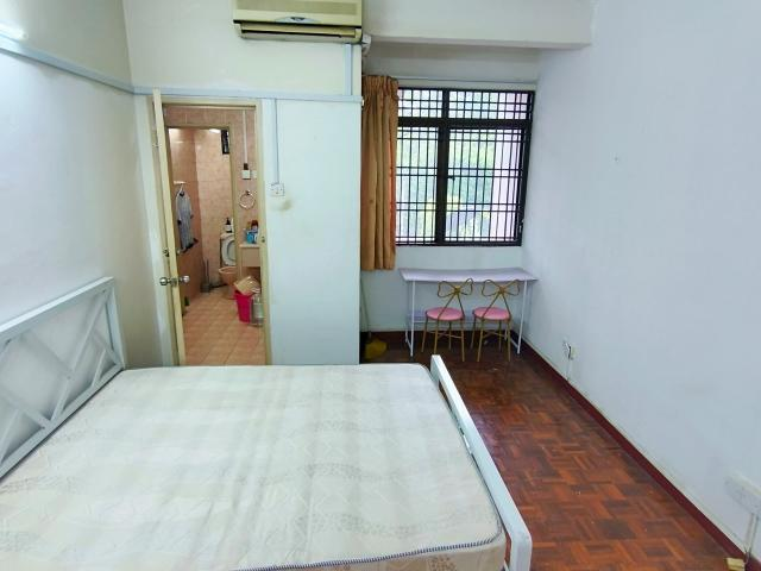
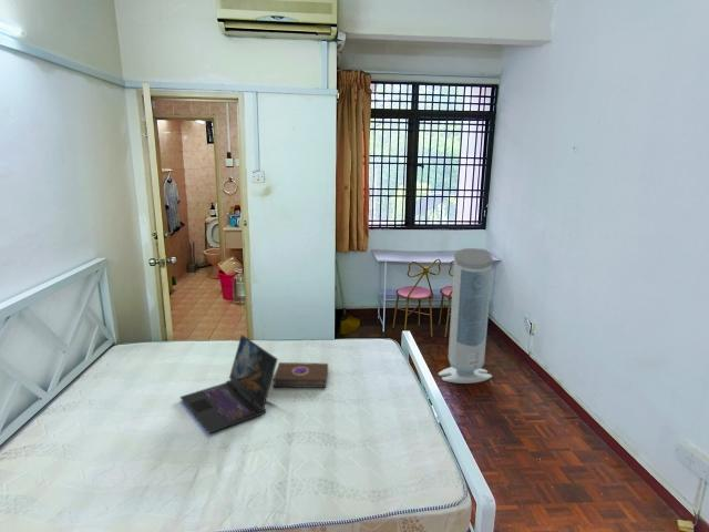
+ laptop [179,334,278,434]
+ book [273,361,329,389]
+ air purifier [438,247,494,385]
